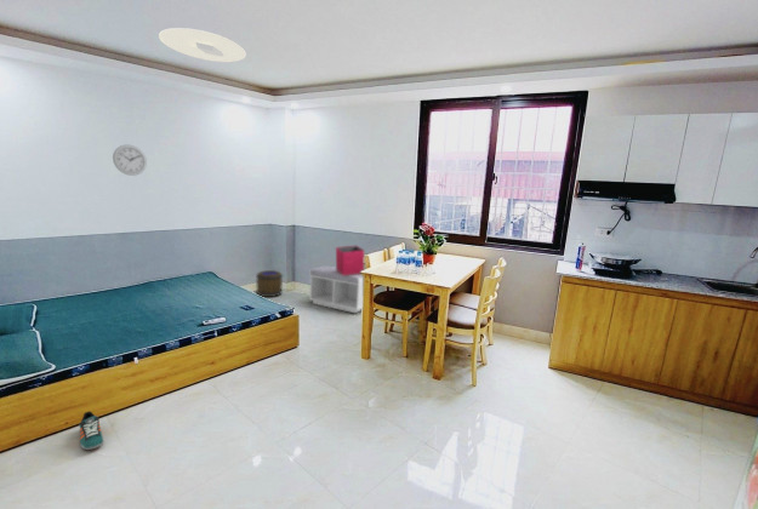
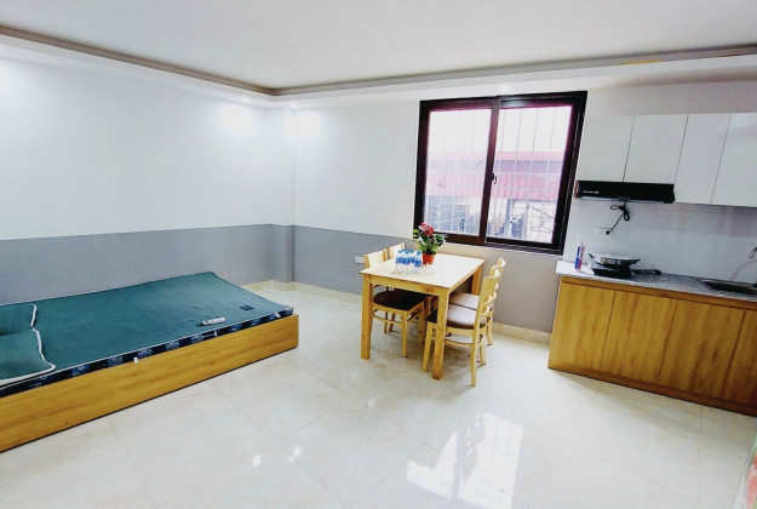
- wall clock [112,144,148,177]
- bench [307,265,364,314]
- wooden barrel [255,269,284,298]
- storage bin [335,245,365,275]
- ceiling light [158,27,247,63]
- sneaker [78,411,104,451]
